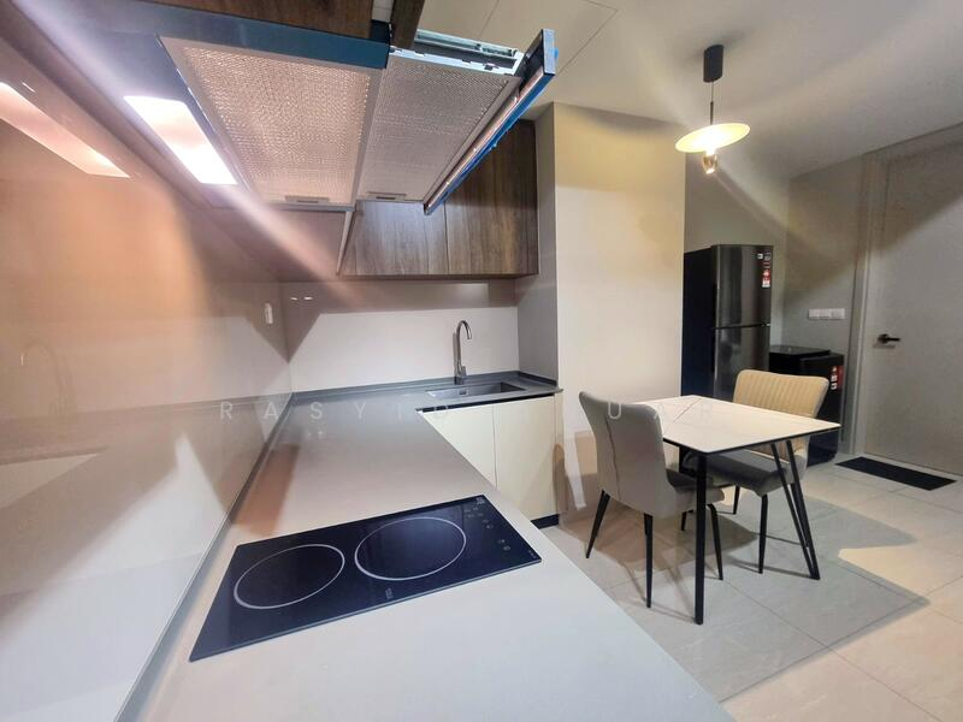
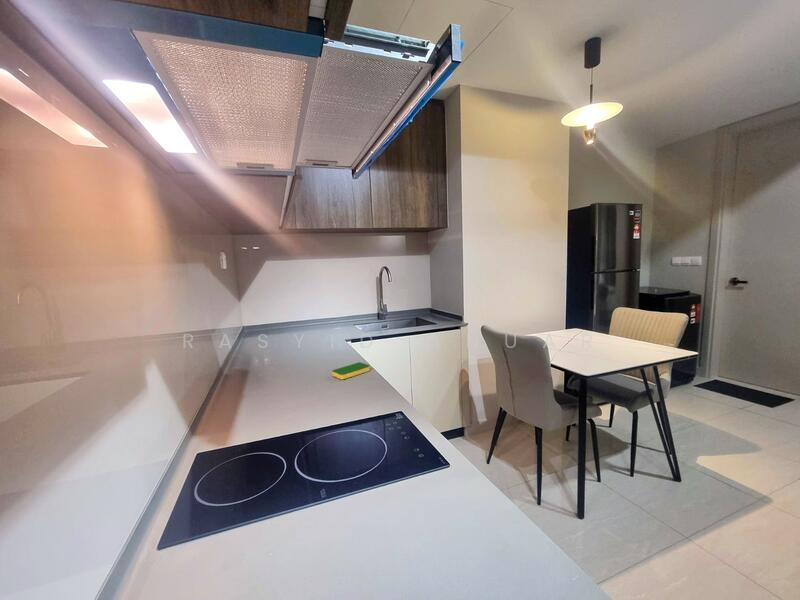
+ dish sponge [331,361,371,381]
